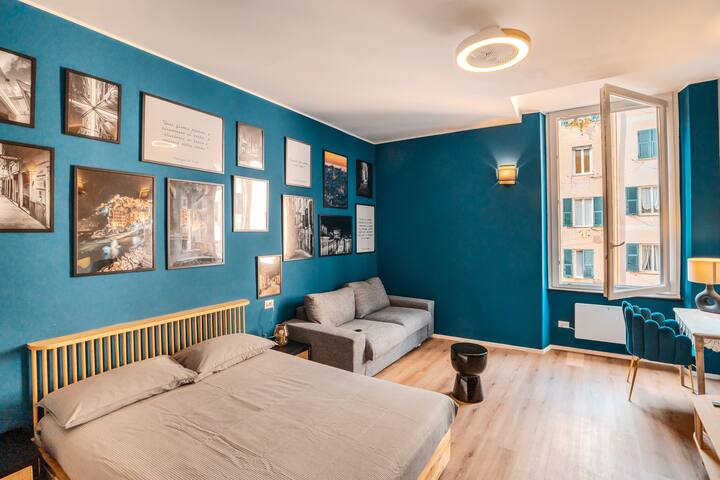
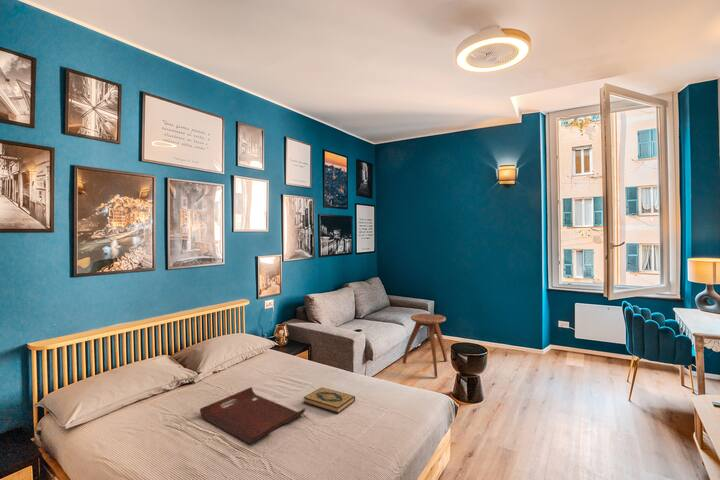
+ hardback book [303,386,356,414]
+ serving tray [199,386,306,445]
+ stool [402,313,448,378]
